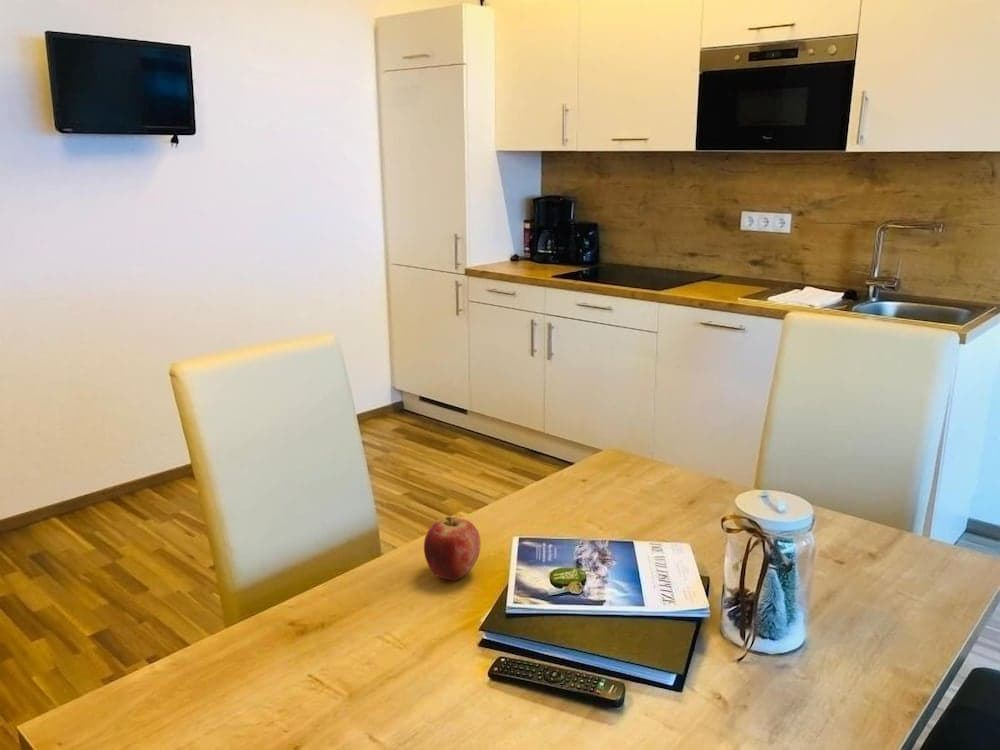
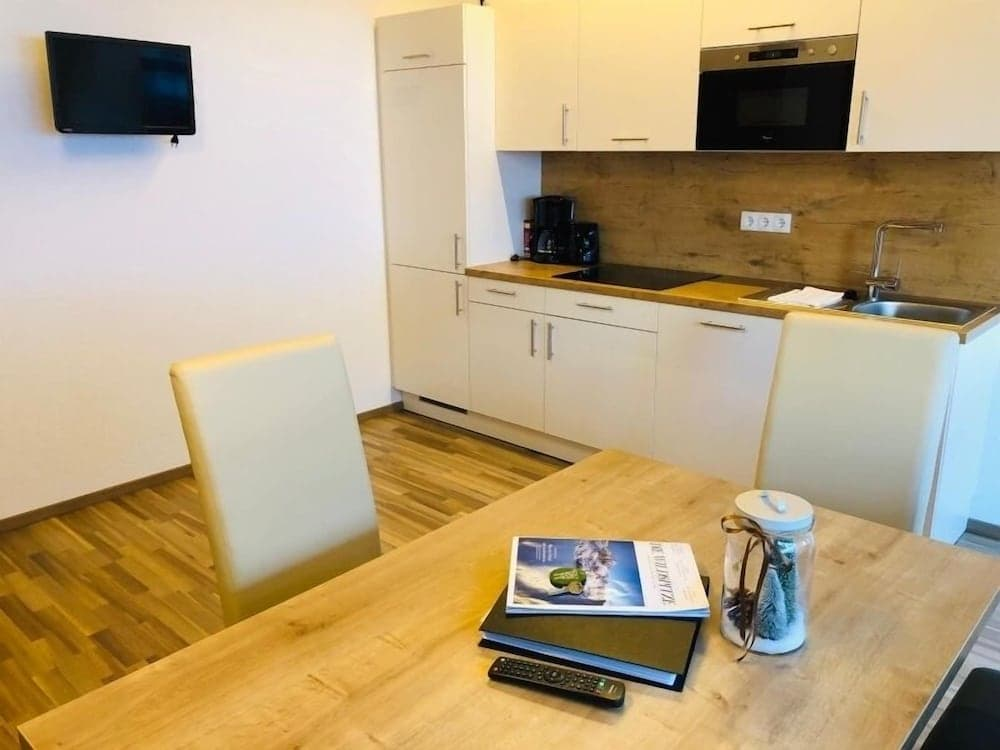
- apple [423,516,482,581]
